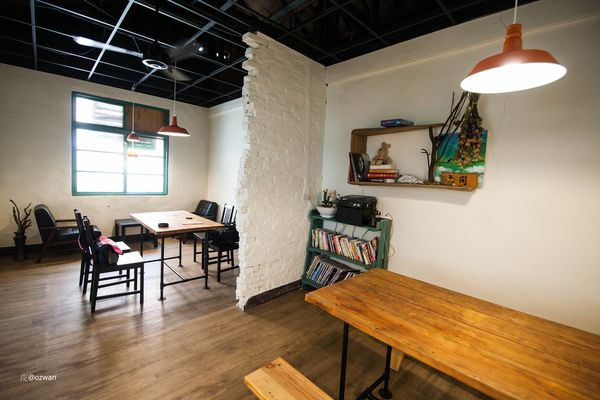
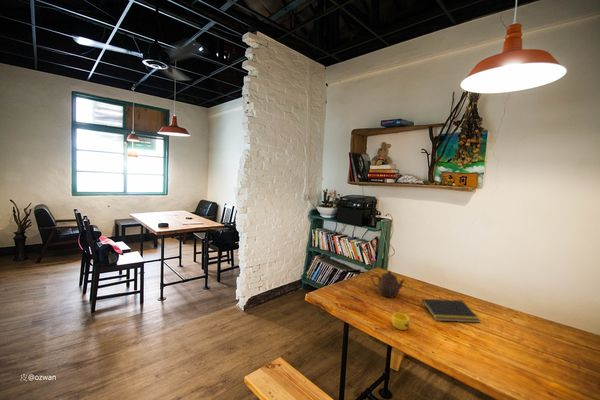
+ notepad [420,298,482,324]
+ teapot [370,270,405,298]
+ cup [391,312,411,331]
